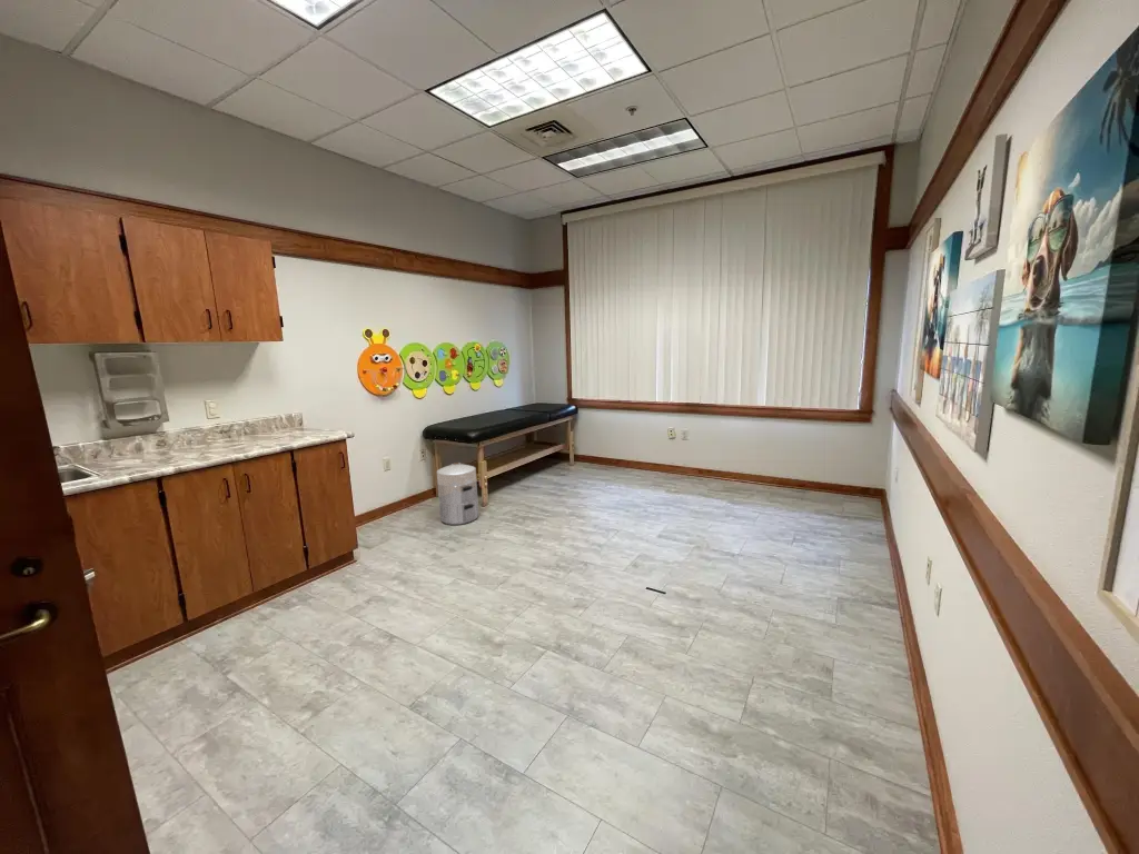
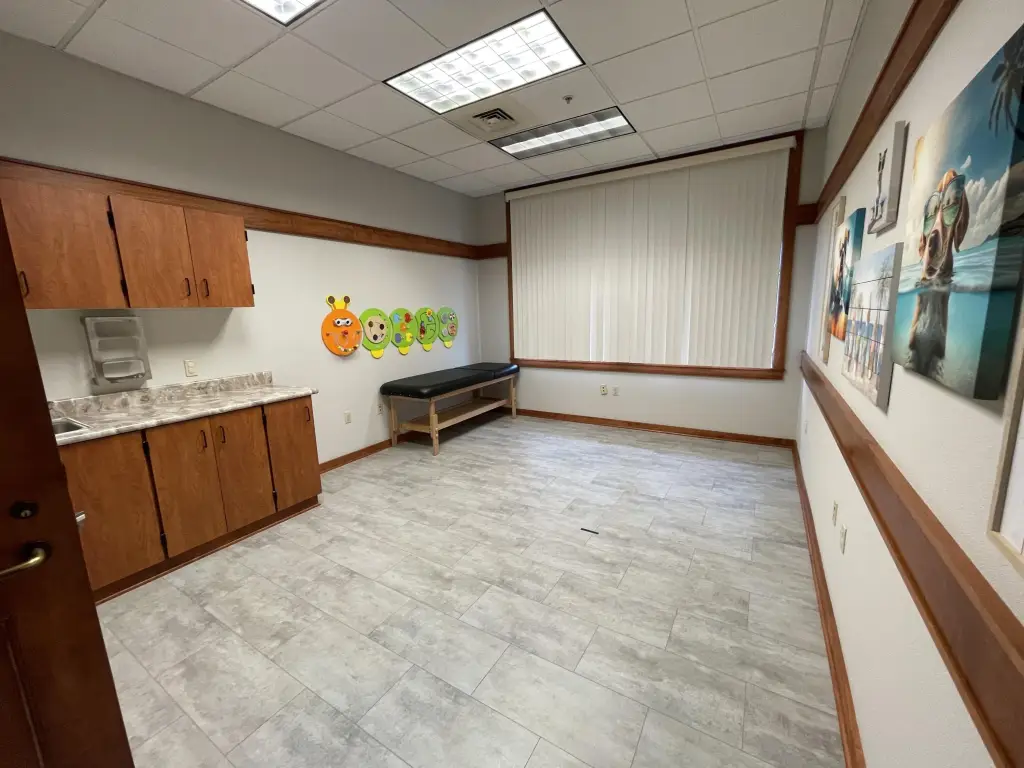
- waste bin [436,461,479,526]
